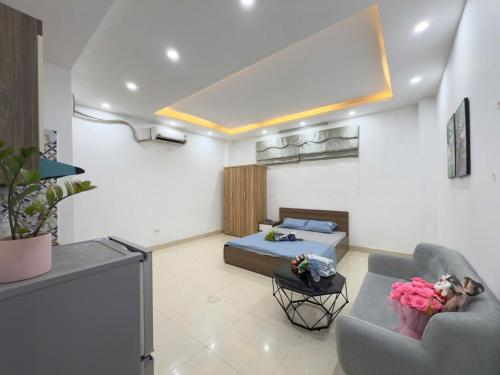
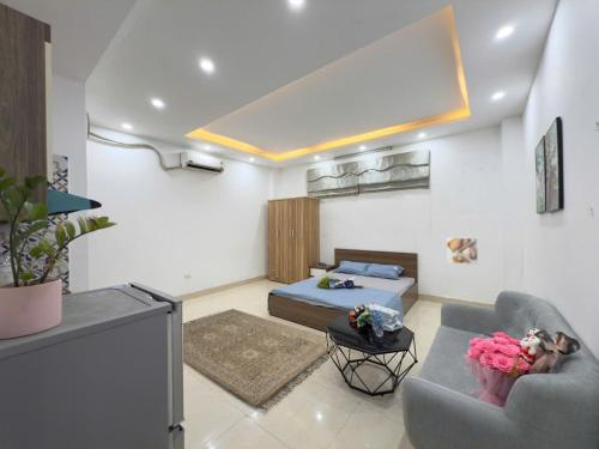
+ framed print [446,236,479,266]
+ rug [182,308,339,413]
